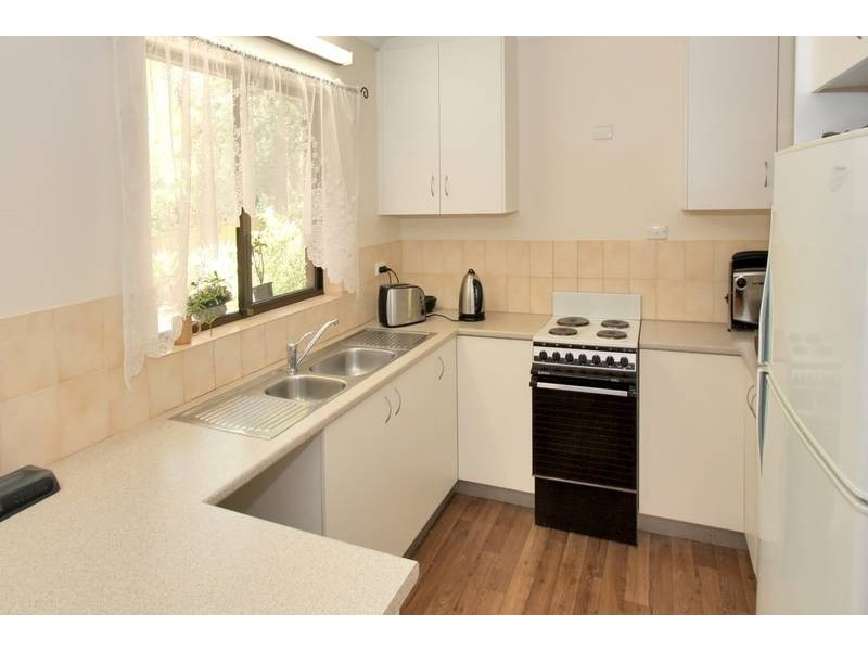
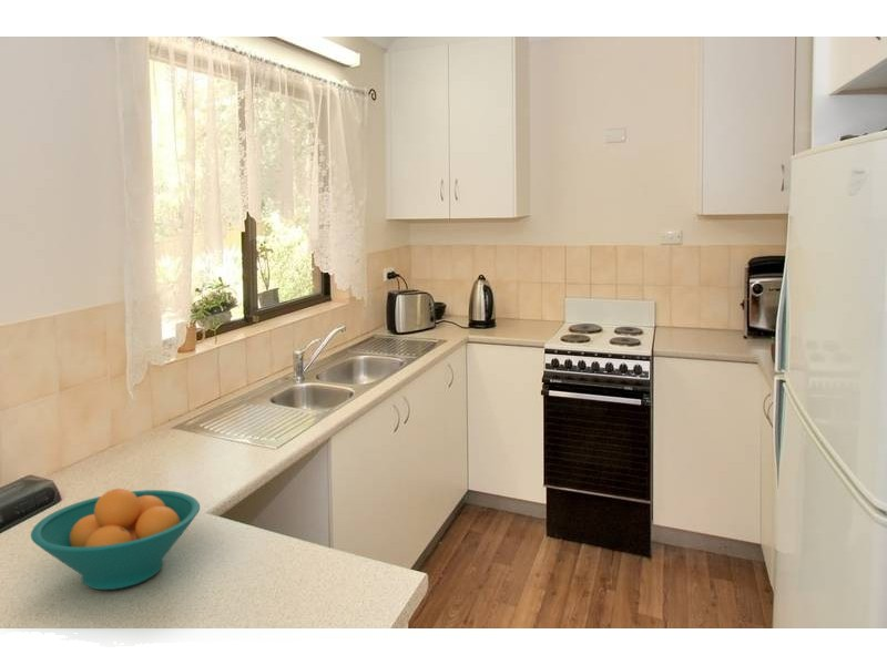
+ fruit bowl [30,488,201,591]
